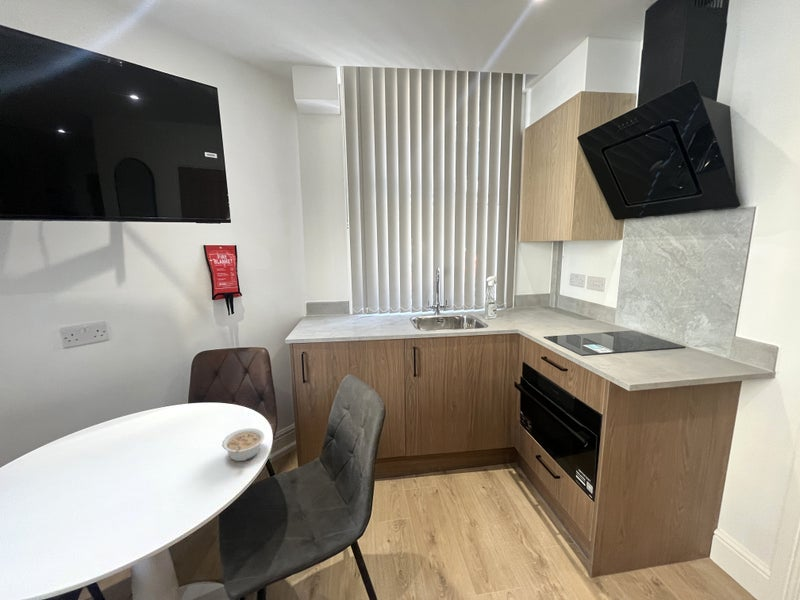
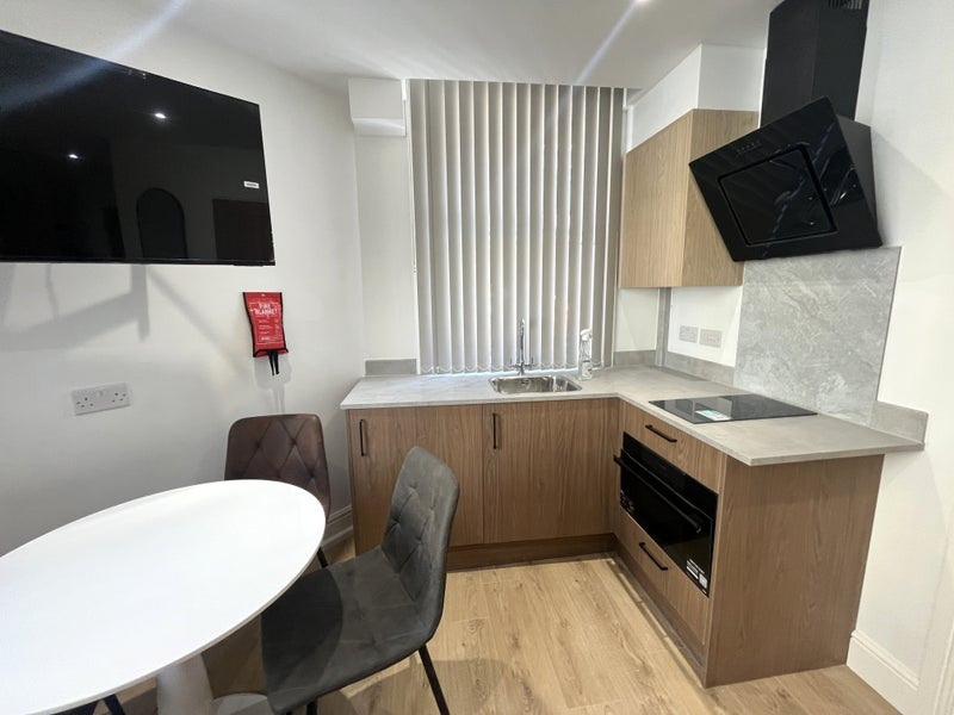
- legume [221,427,265,462]
